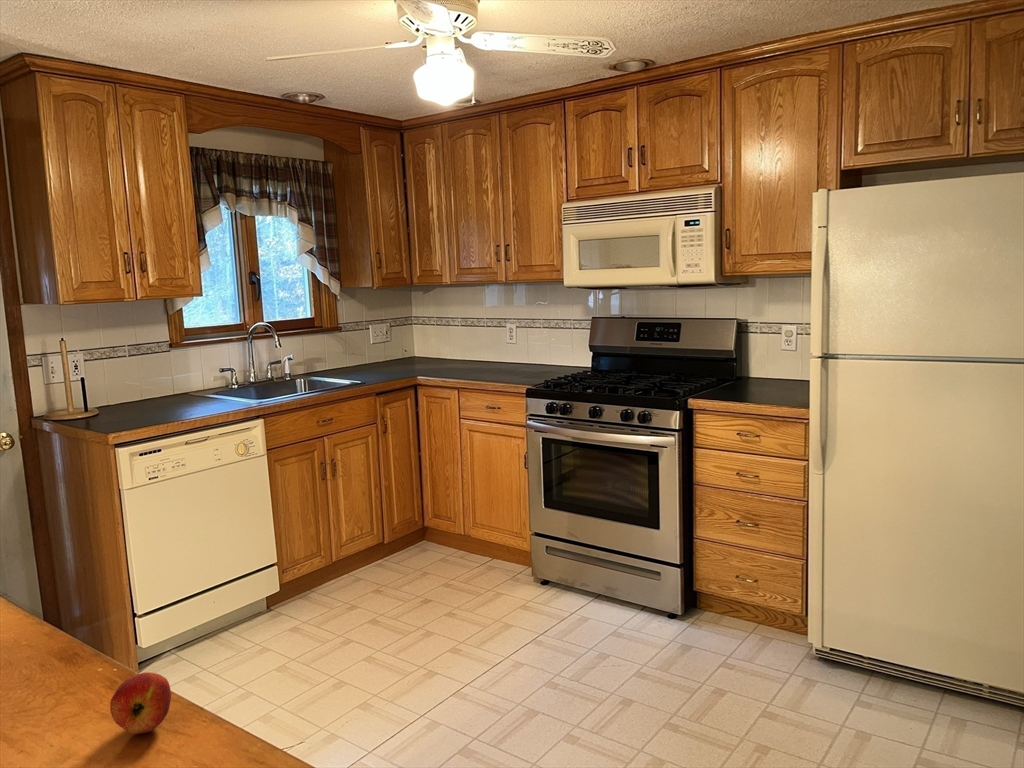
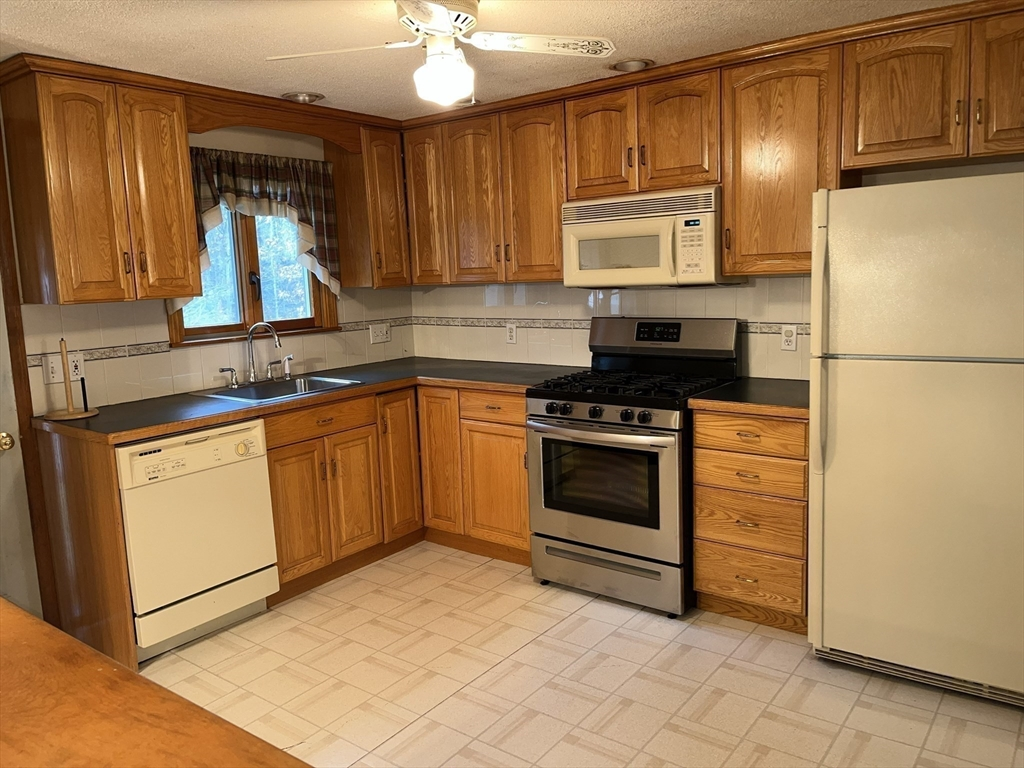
- apple [109,671,172,735]
